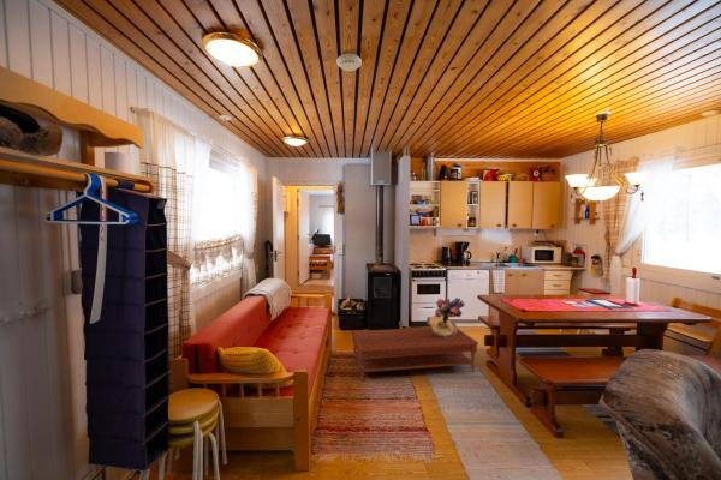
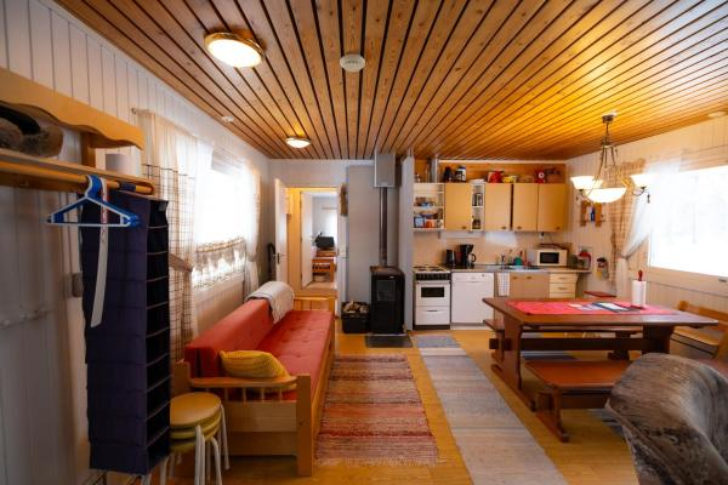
- bouquet [425,296,466,338]
- coffee table [350,326,479,383]
